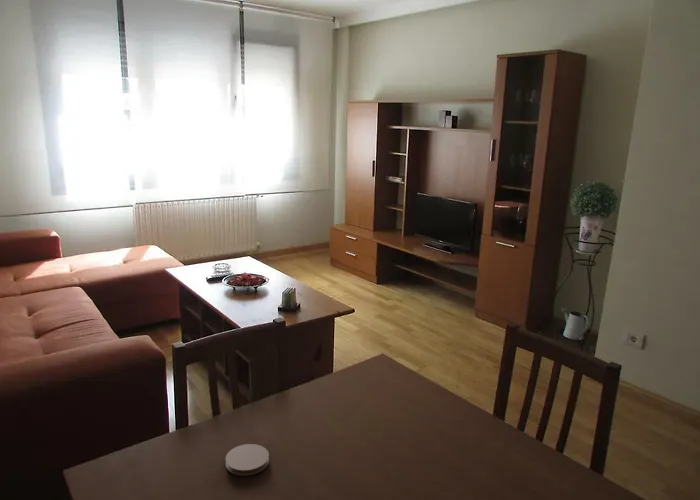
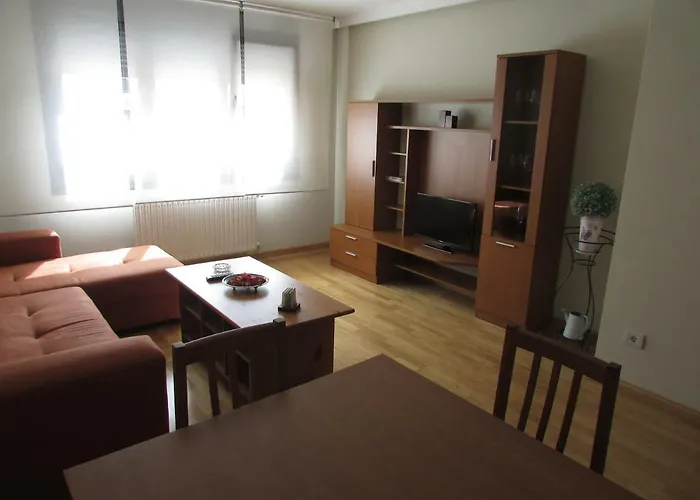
- coaster [225,443,270,477]
